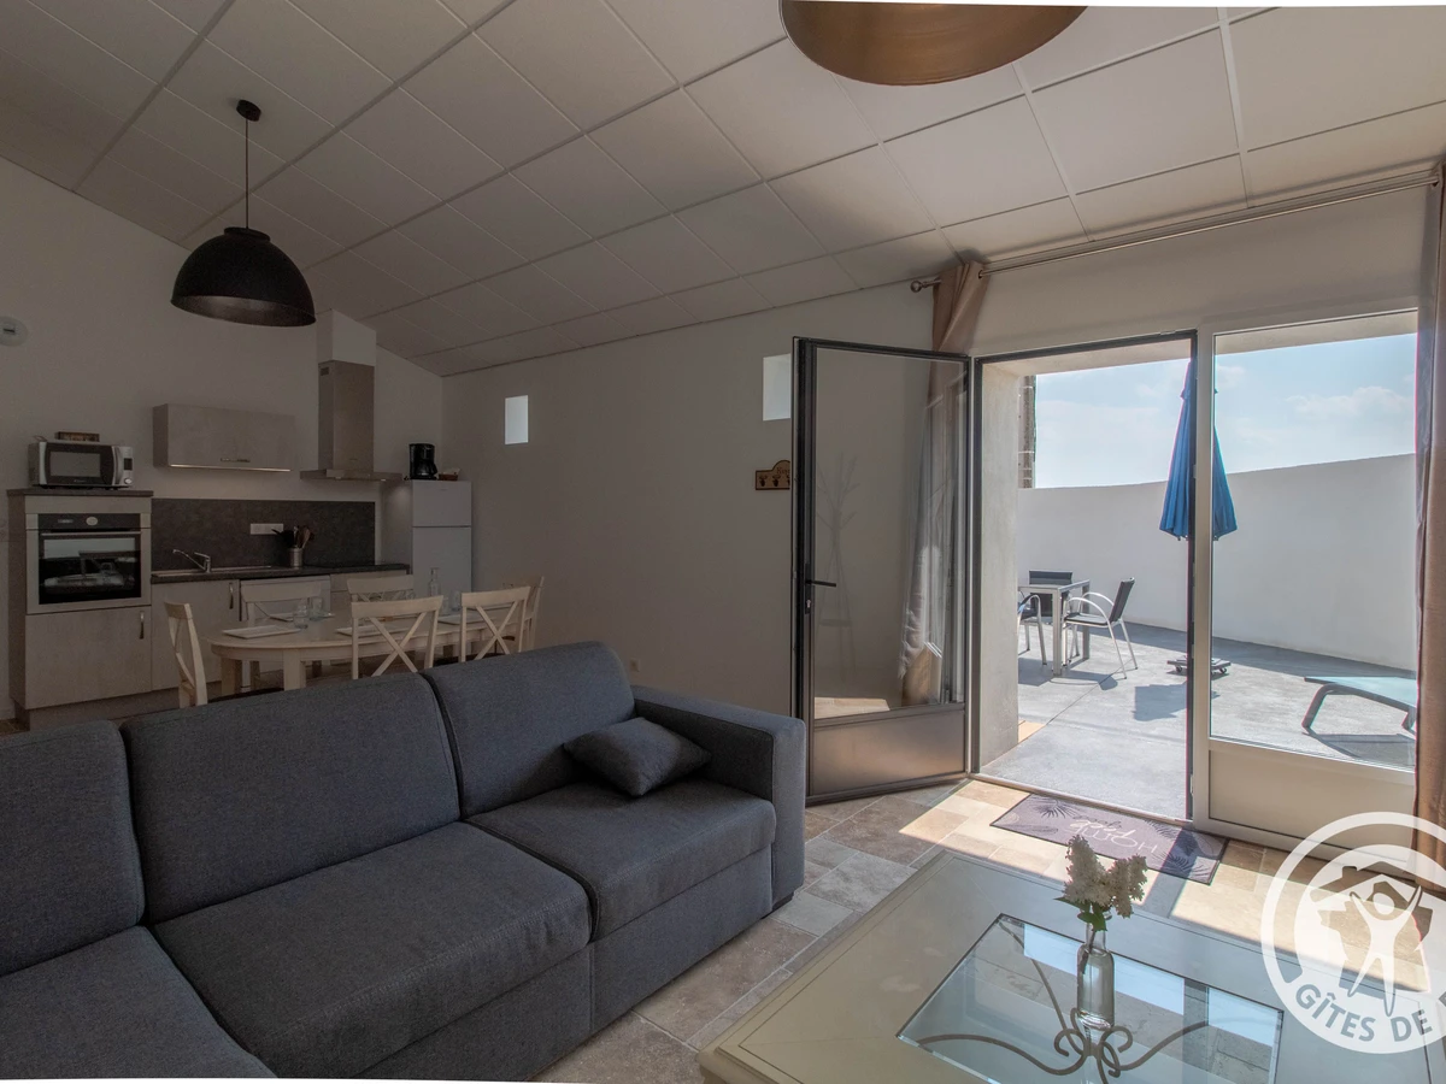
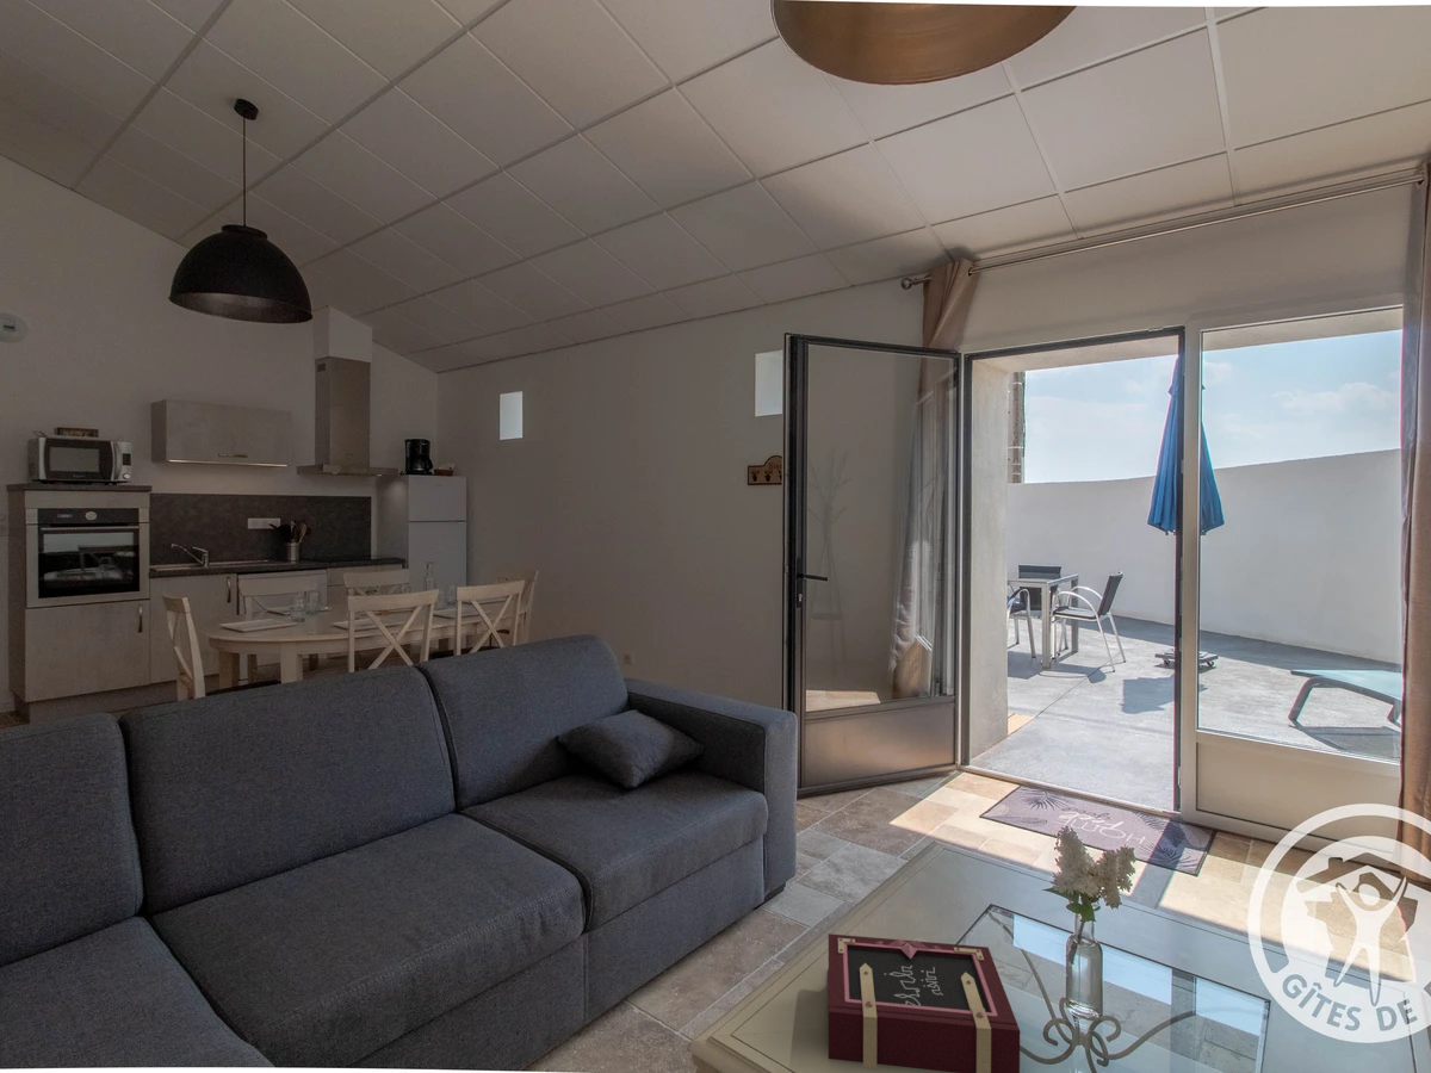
+ book [828,932,1021,1073]
